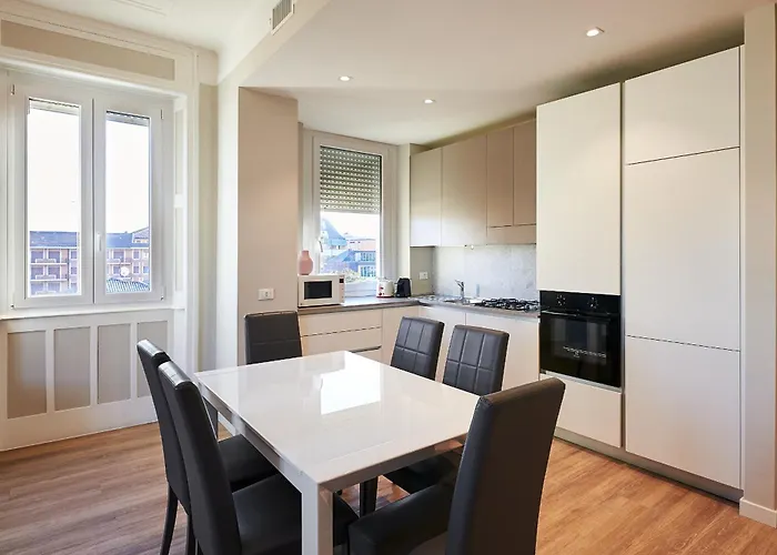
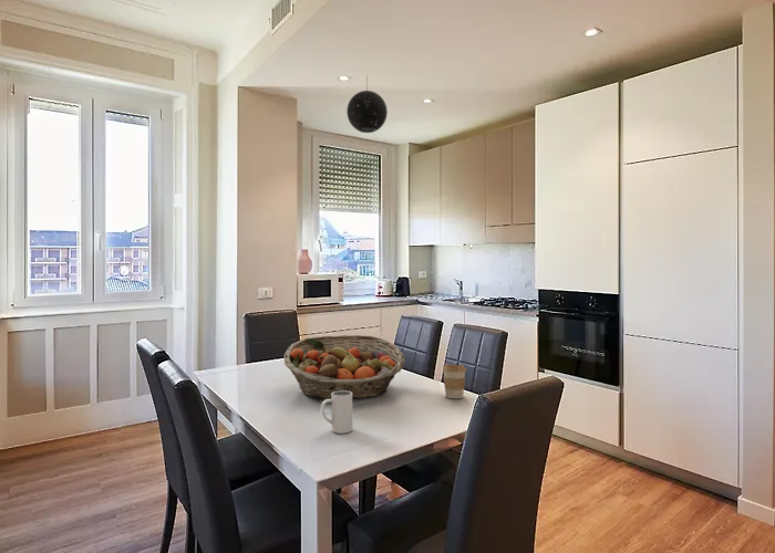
+ fruit basket [283,334,406,400]
+ pendant light [345,74,389,134]
+ mug [320,390,353,435]
+ coffee cup [442,363,467,399]
